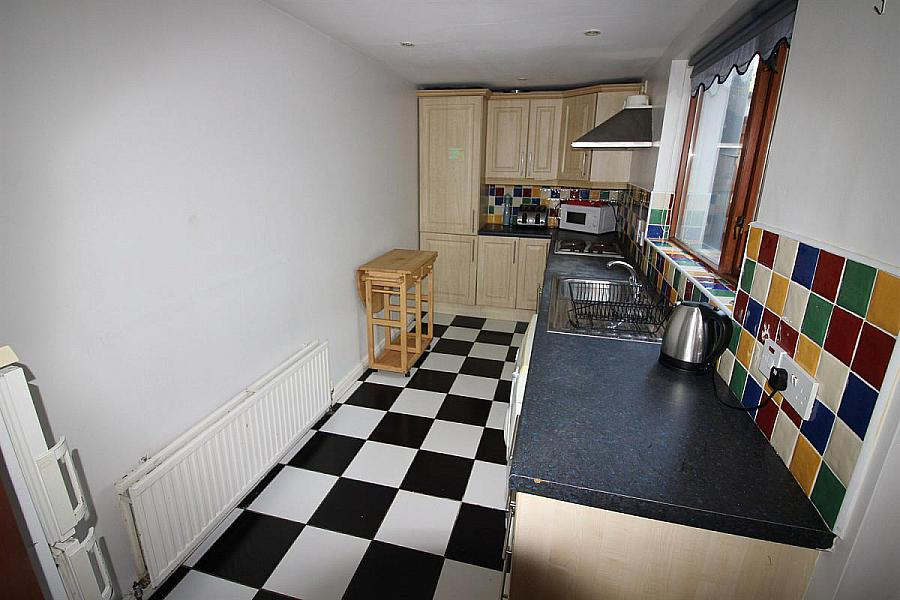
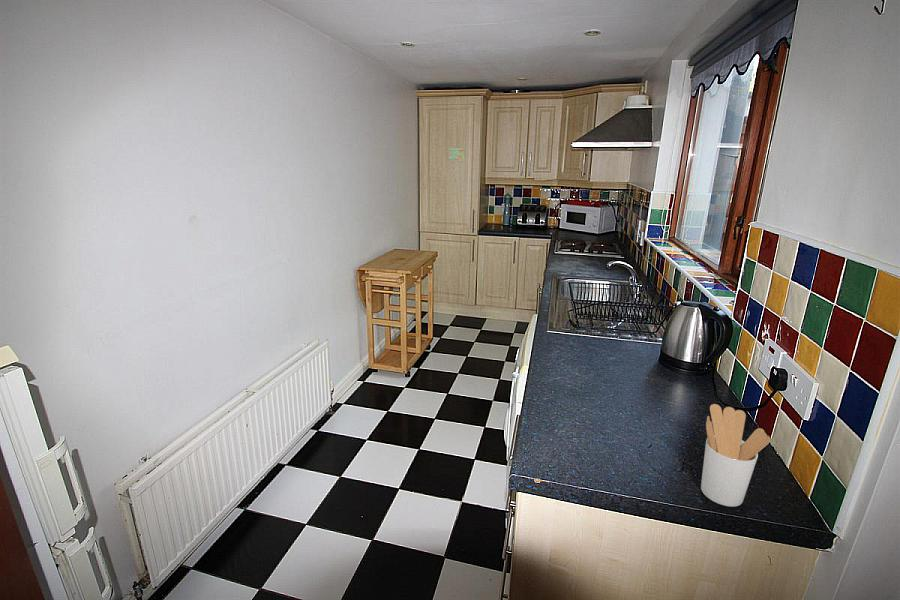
+ utensil holder [700,403,771,508]
